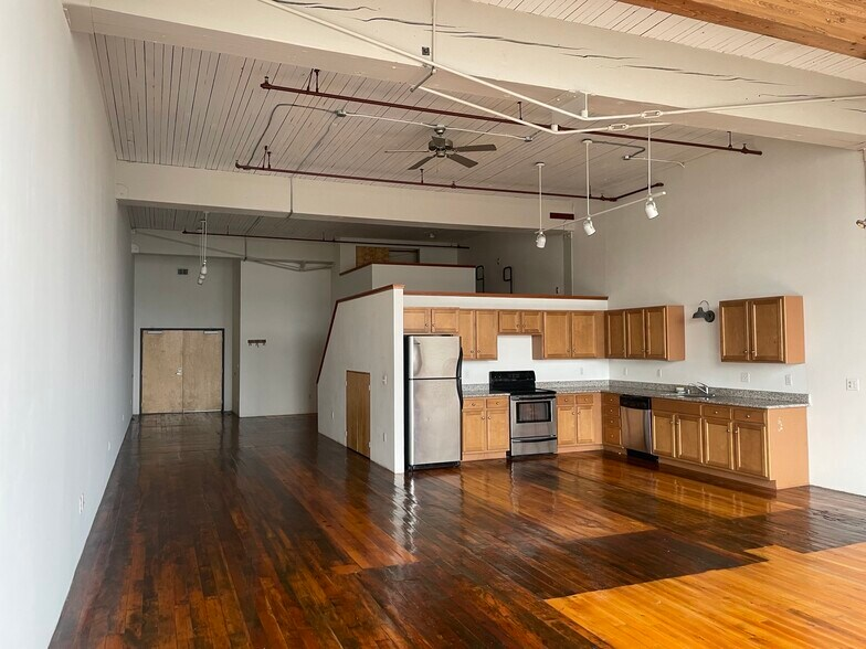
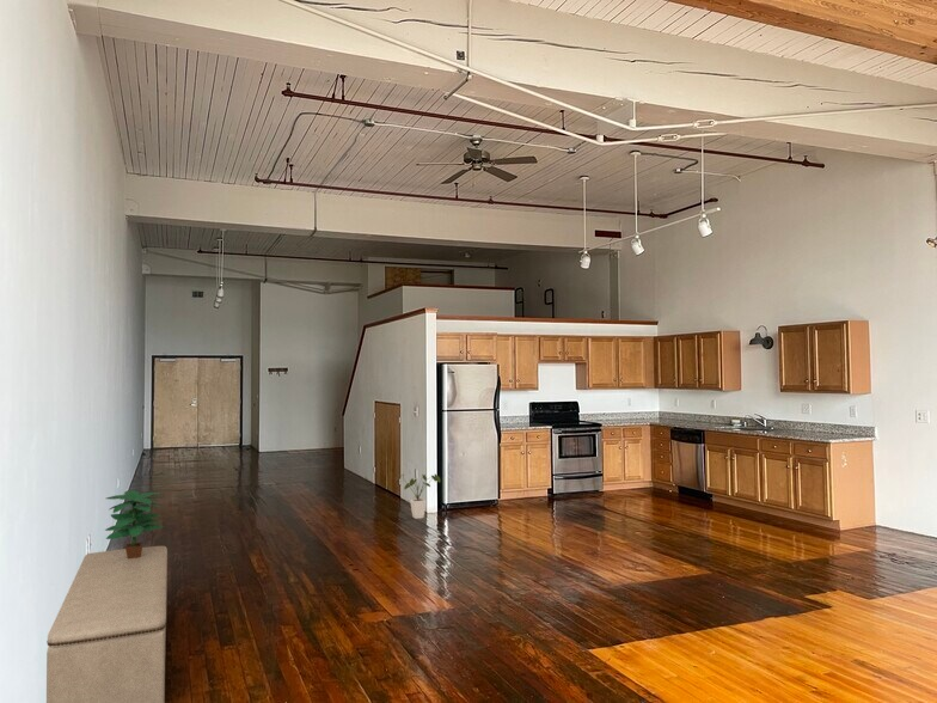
+ bench [45,545,169,703]
+ potted plant [104,489,165,558]
+ house plant [397,472,441,520]
